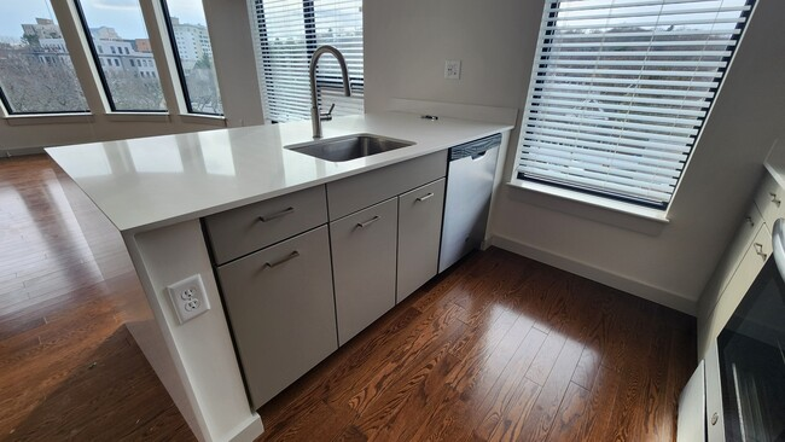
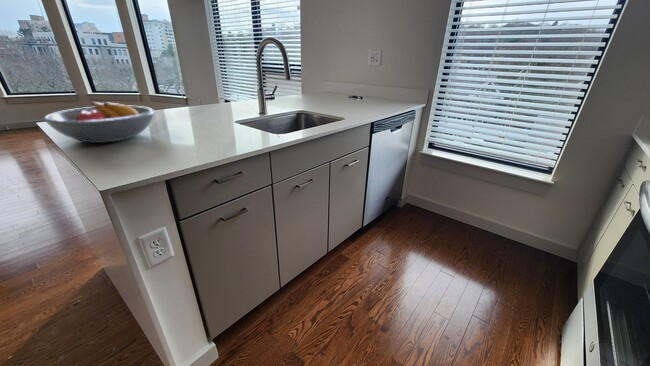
+ fruit bowl [42,101,156,144]
